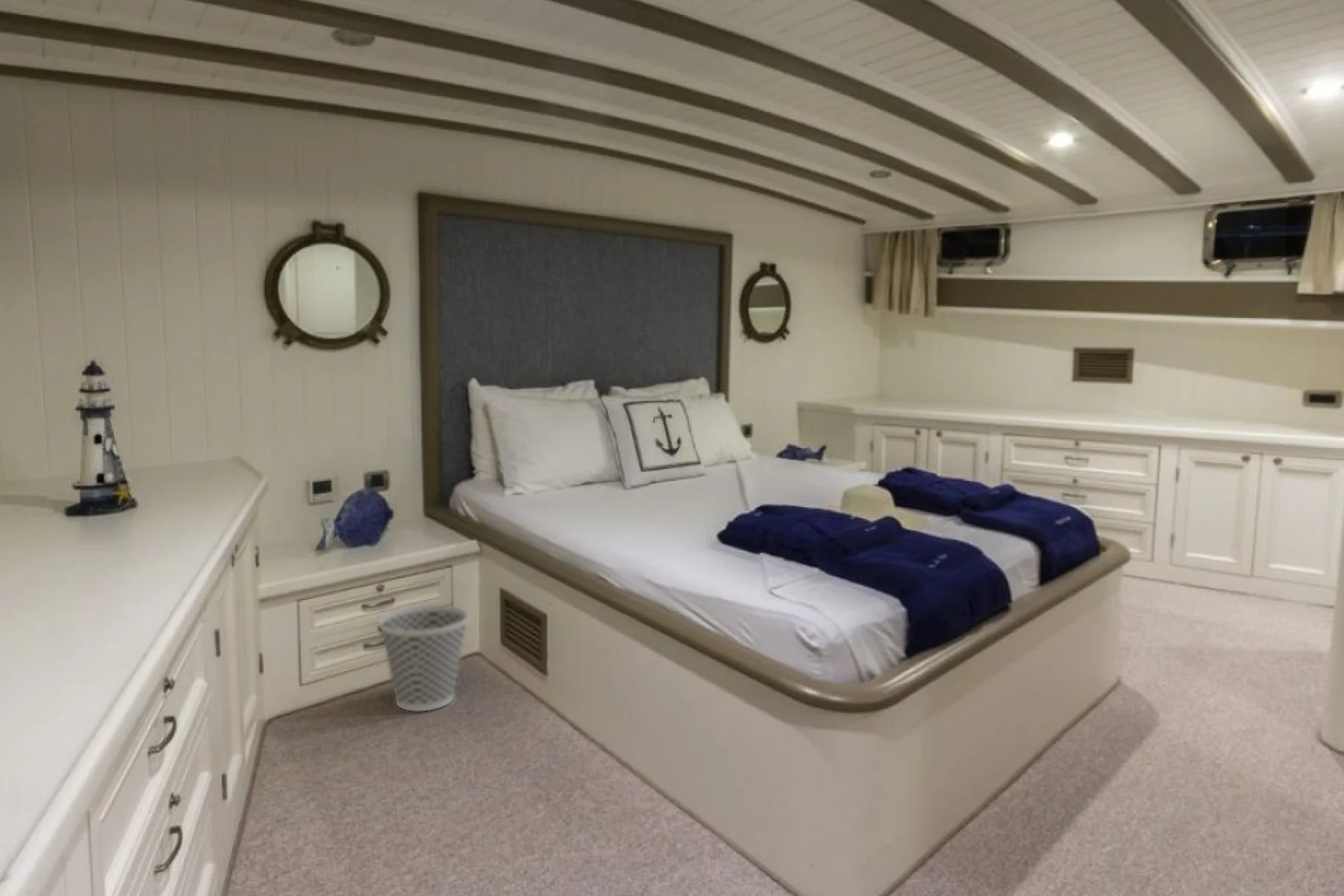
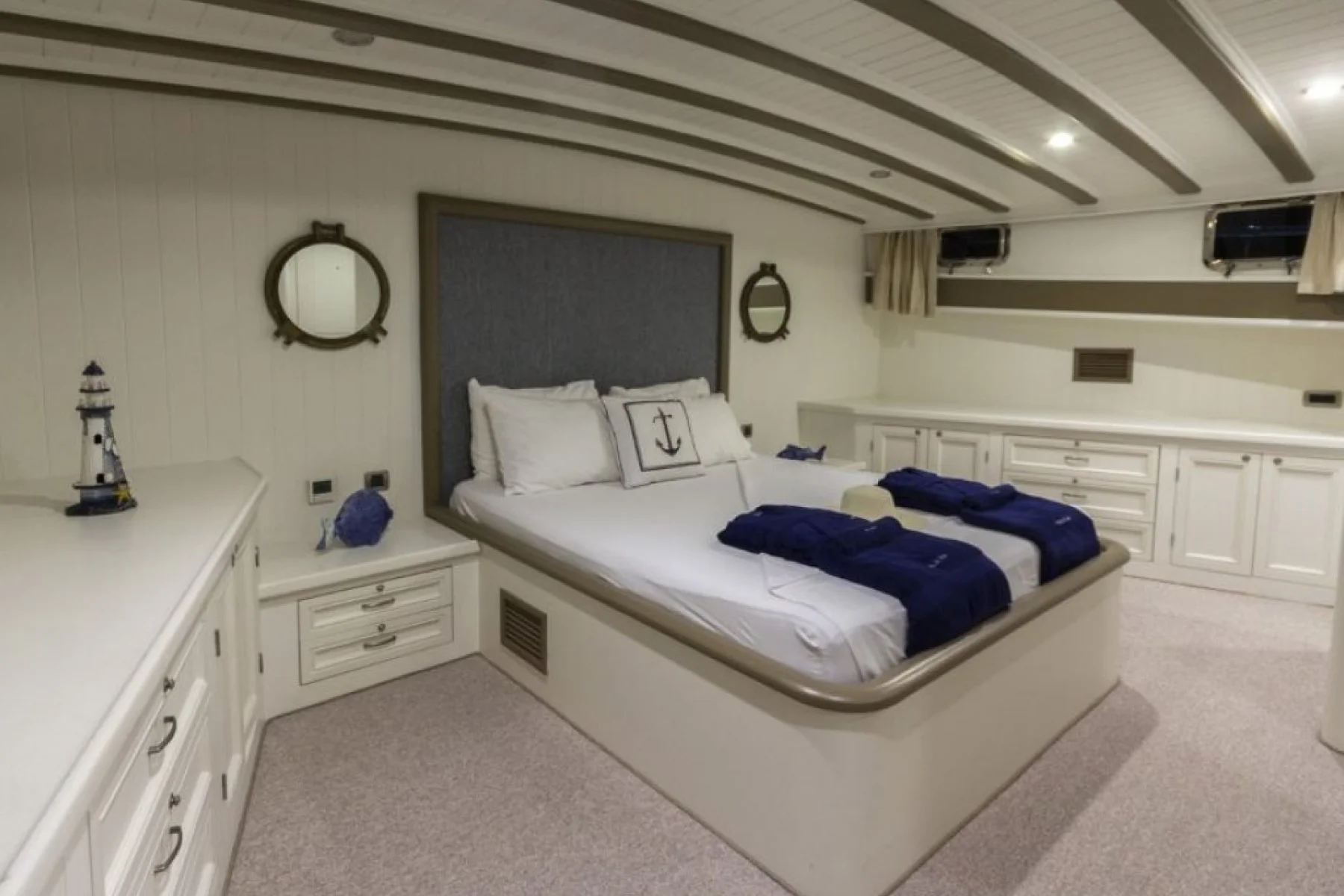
- wastebasket [378,604,469,712]
